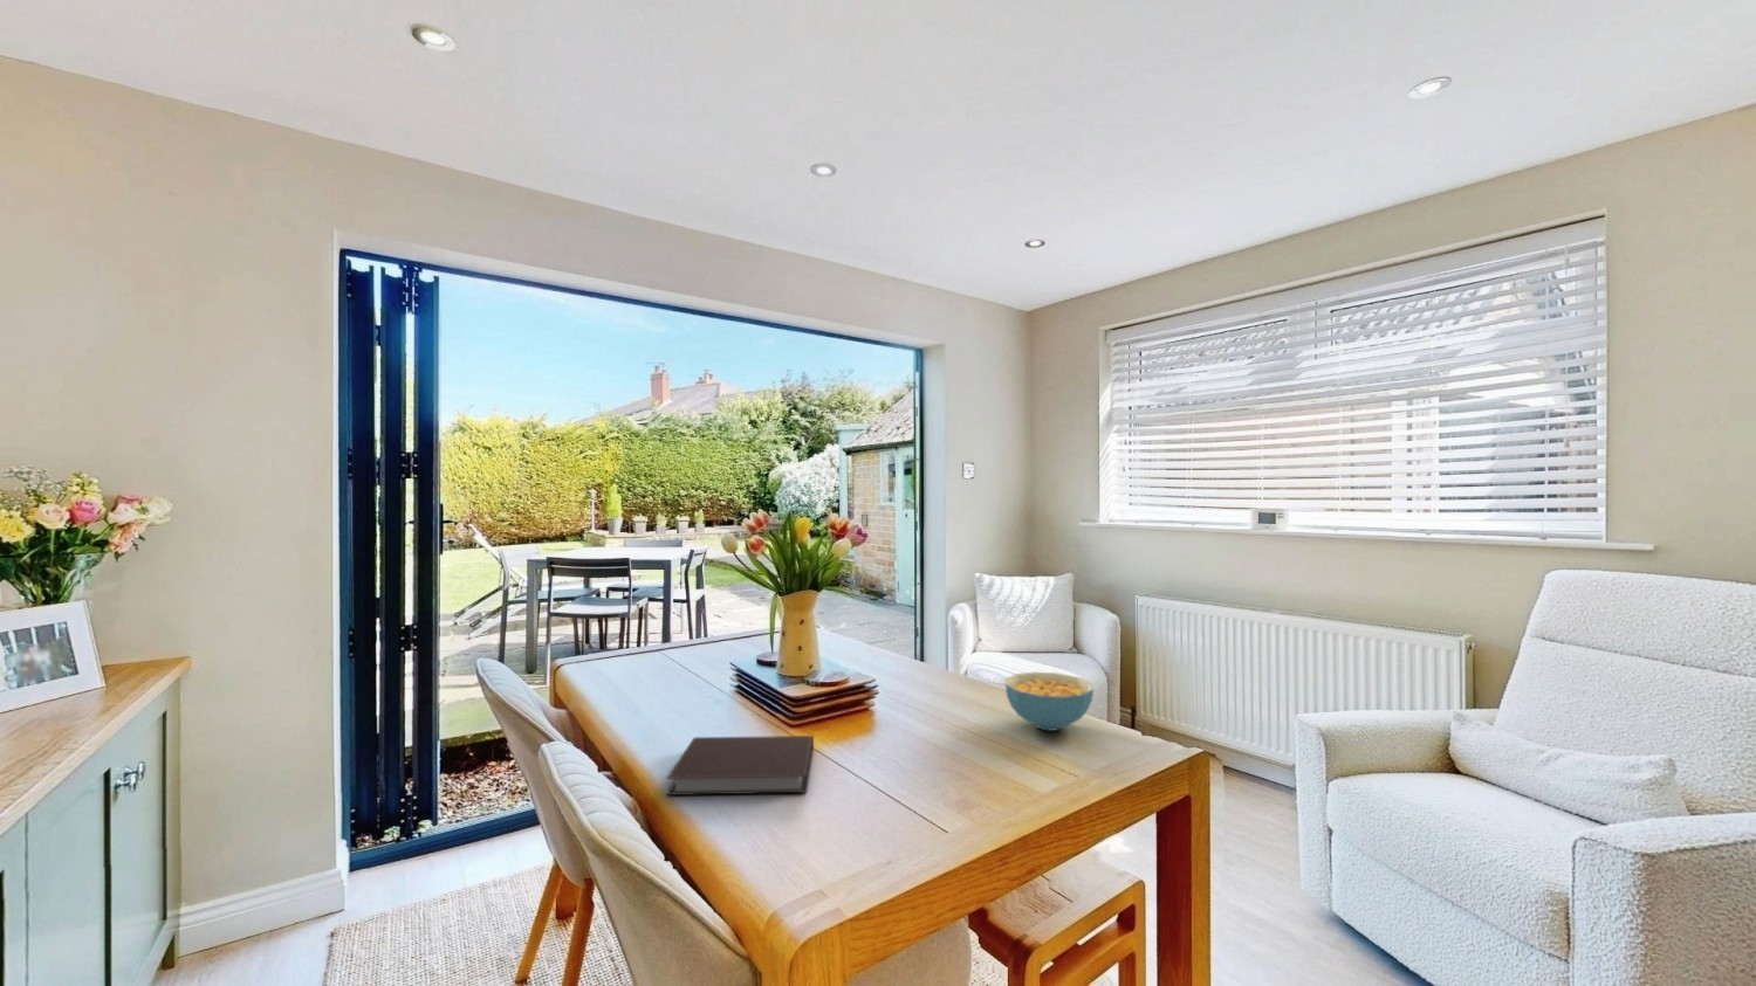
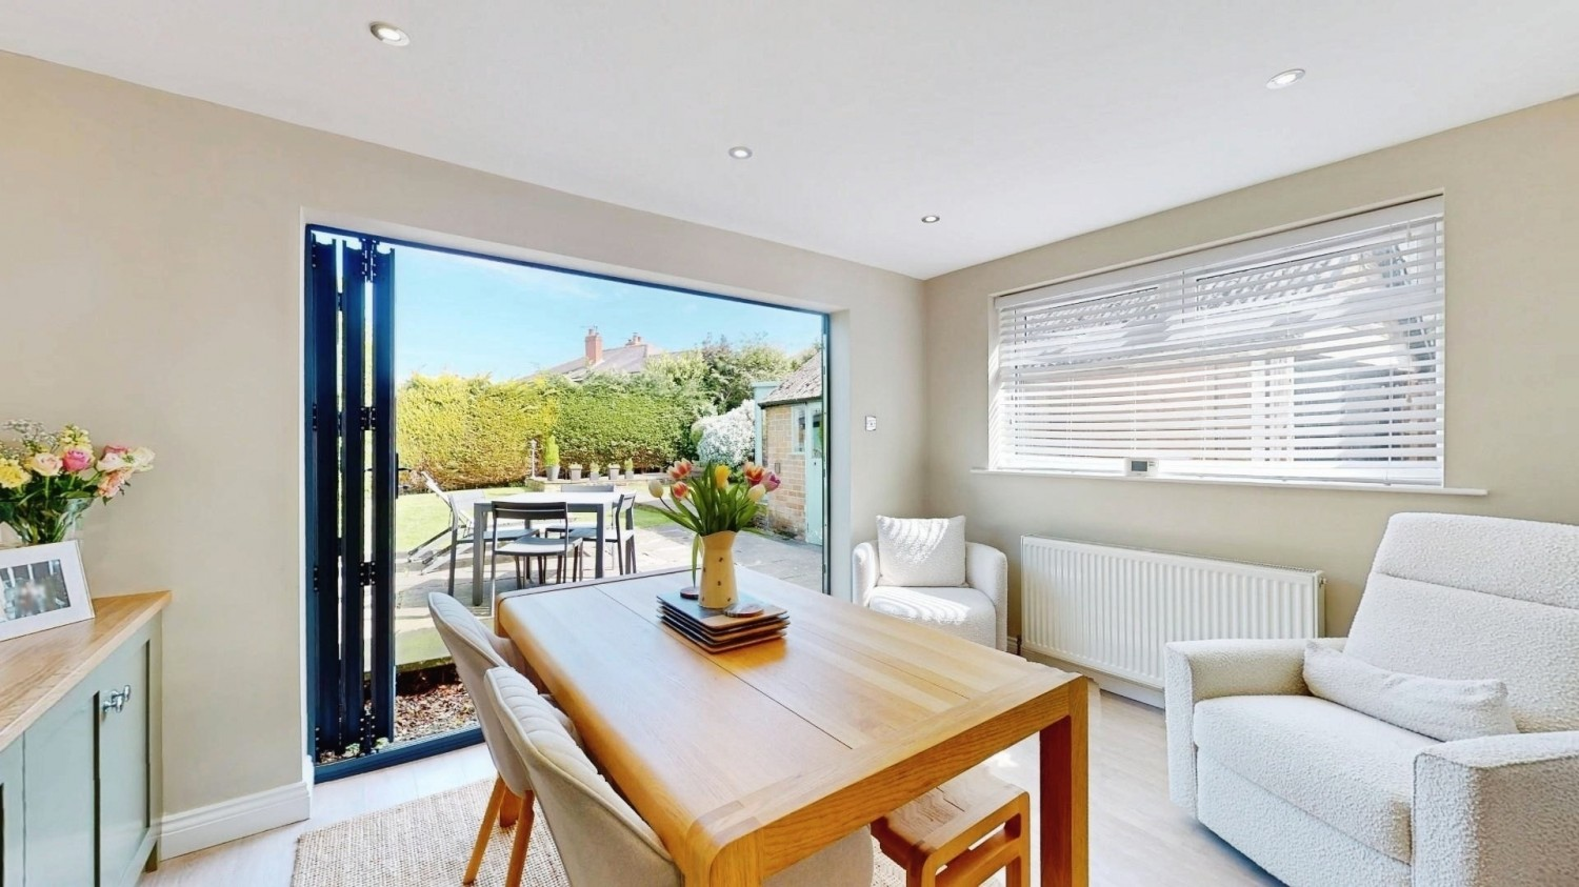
- notebook [665,734,815,797]
- cereal bowl [1005,671,1095,732]
